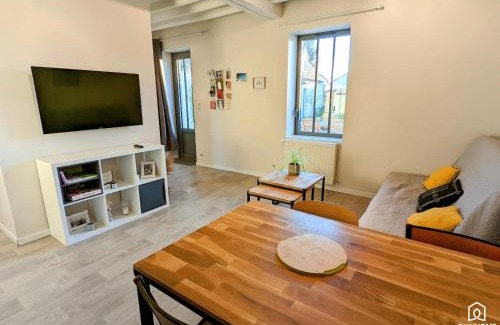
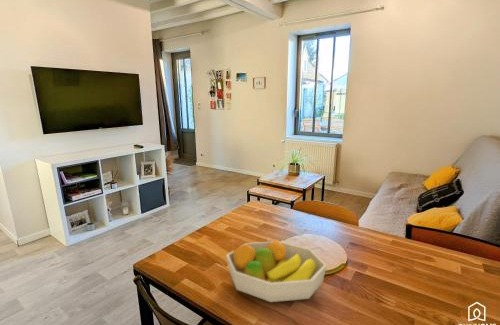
+ fruit bowl [225,239,328,303]
